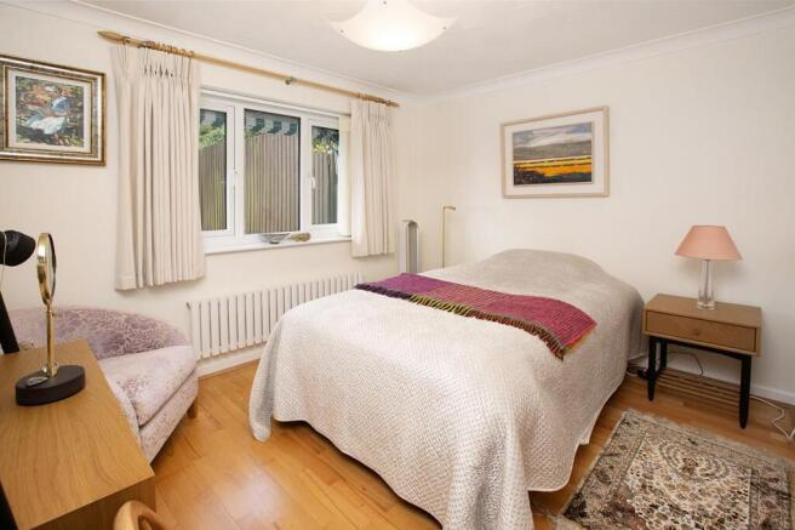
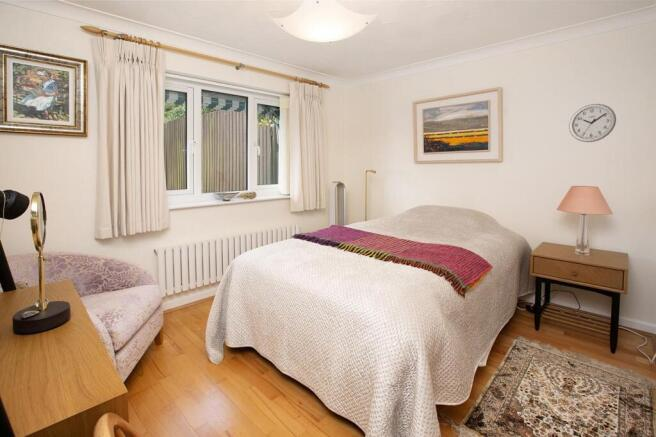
+ wall clock [568,103,617,143]
